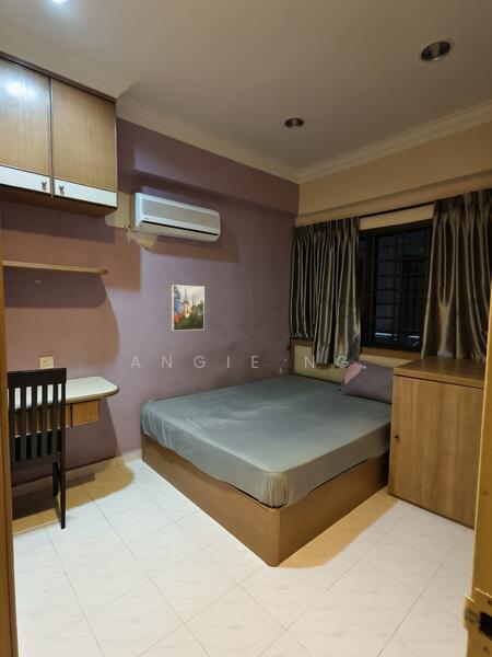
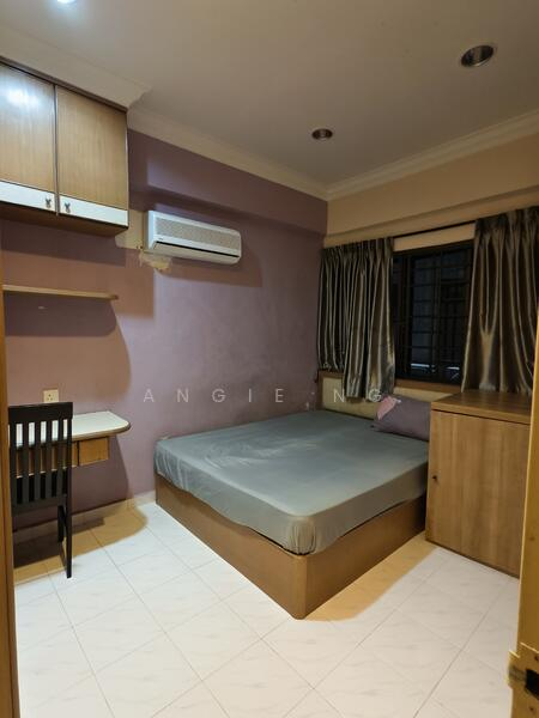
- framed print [171,284,206,332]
